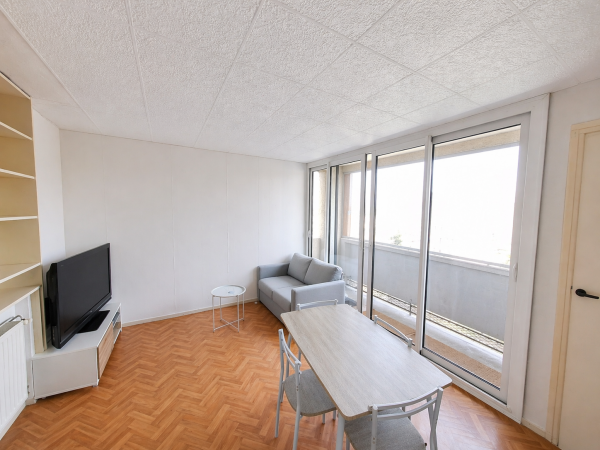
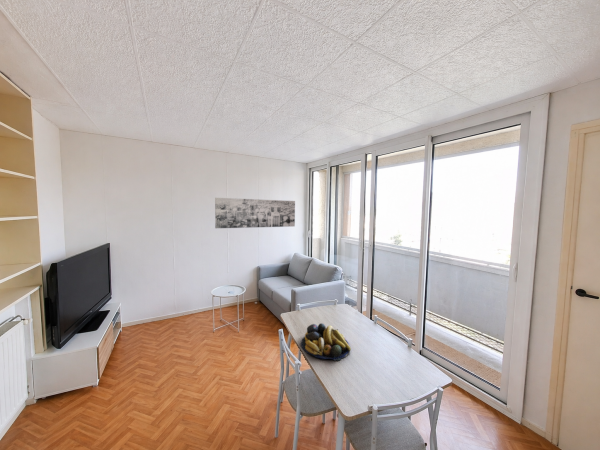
+ wall art [214,197,296,229]
+ fruit bowl [300,322,352,362]
